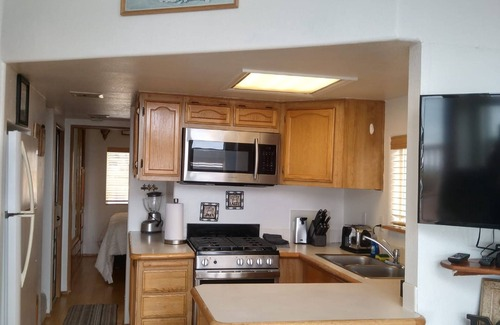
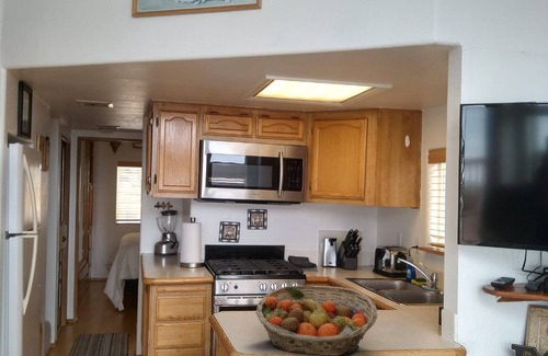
+ fruit basket [254,285,378,356]
